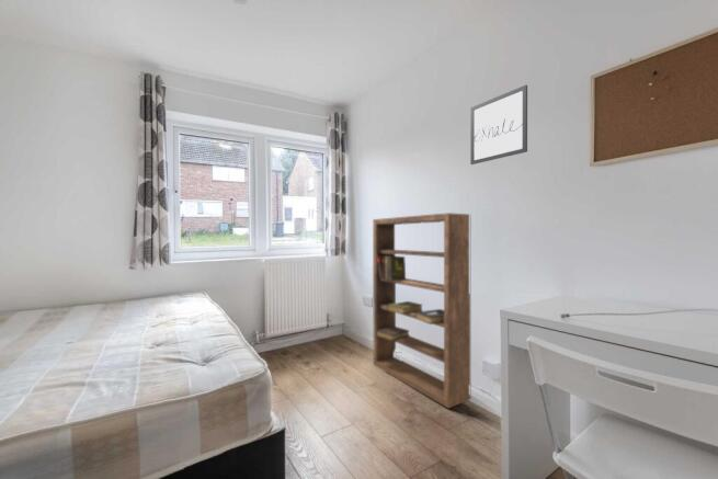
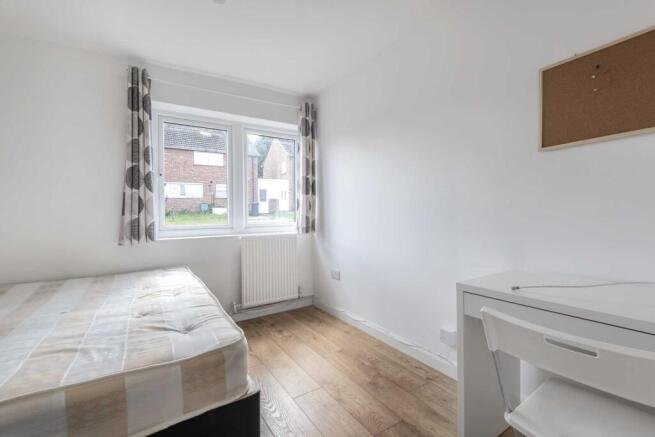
- bookshelf [372,212,471,410]
- wall art [469,84,528,166]
